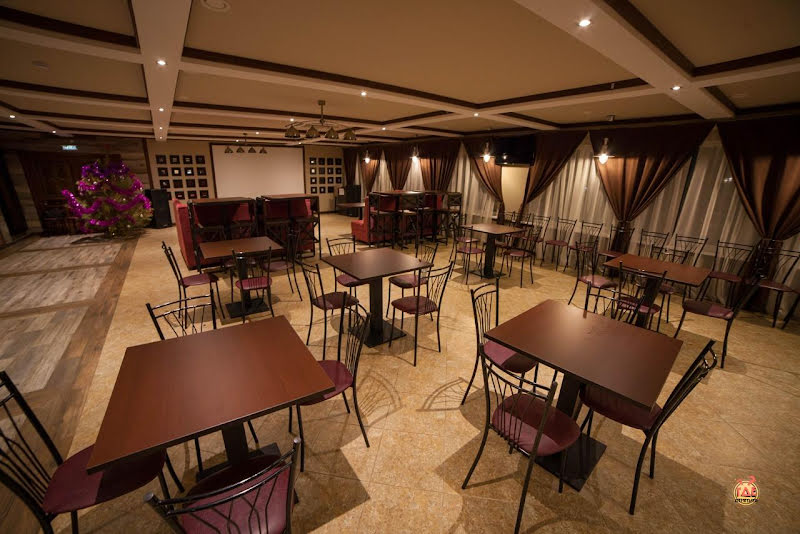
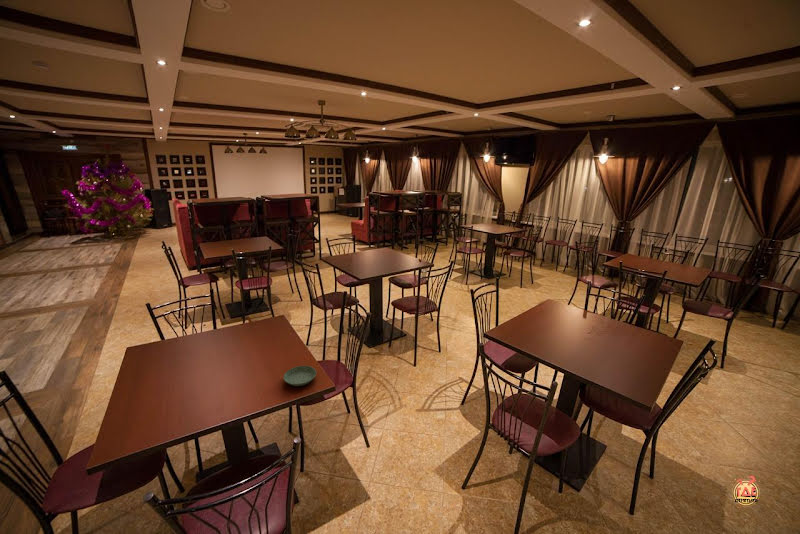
+ saucer [283,365,317,387]
